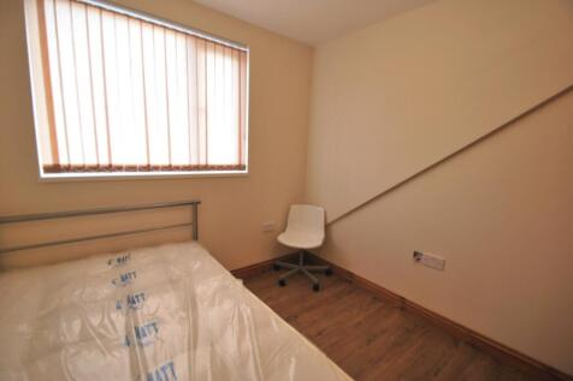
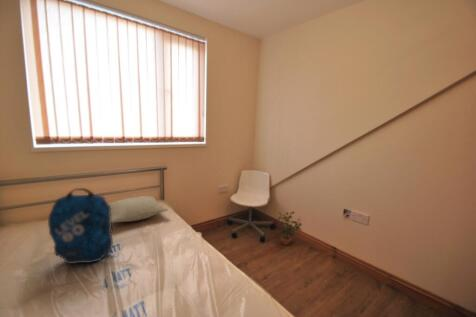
+ pillow [108,195,169,224]
+ potted plant [276,210,303,246]
+ backpack [47,187,114,265]
